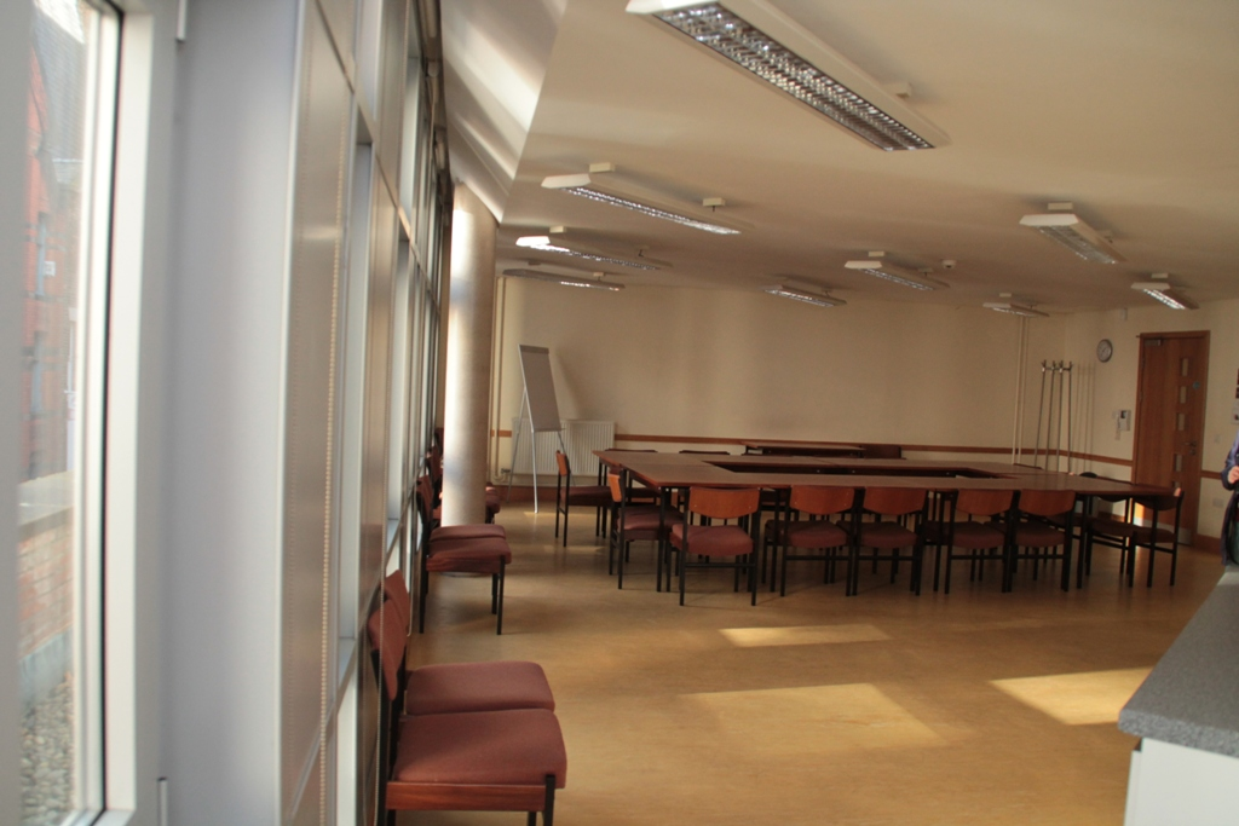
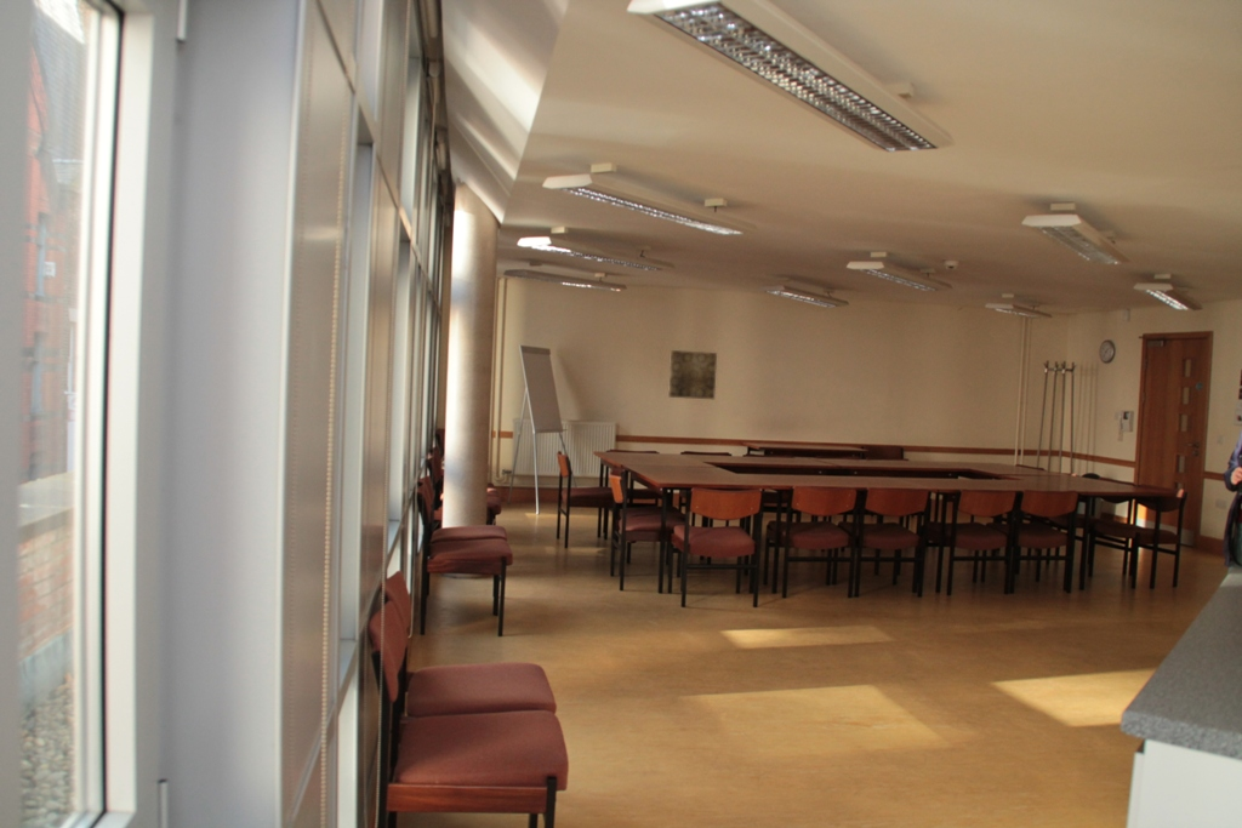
+ wall art [667,349,718,400]
